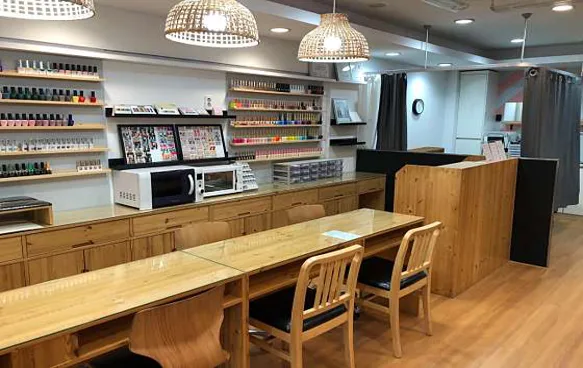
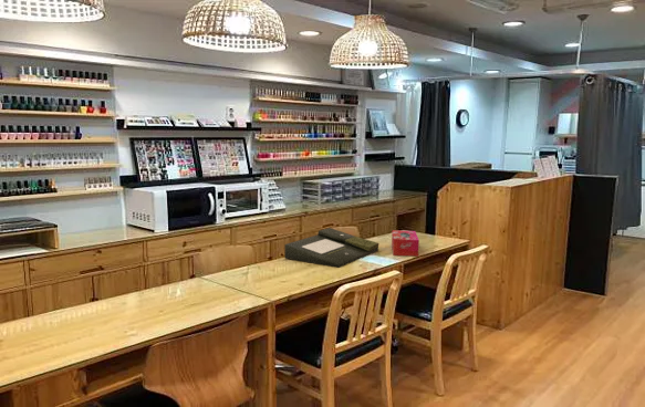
+ document tray [283,227,381,269]
+ tissue box [391,229,420,258]
